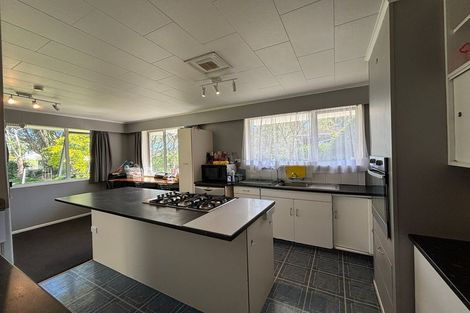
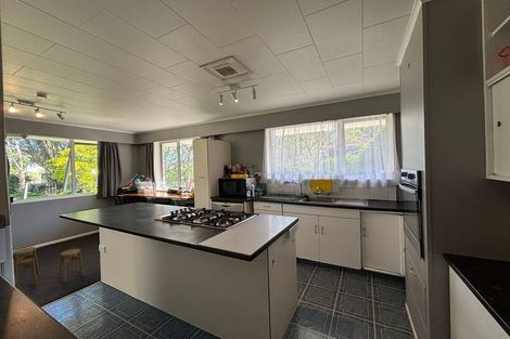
+ stool [12,246,85,287]
